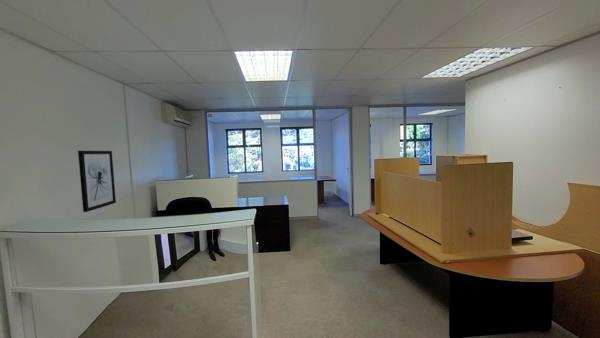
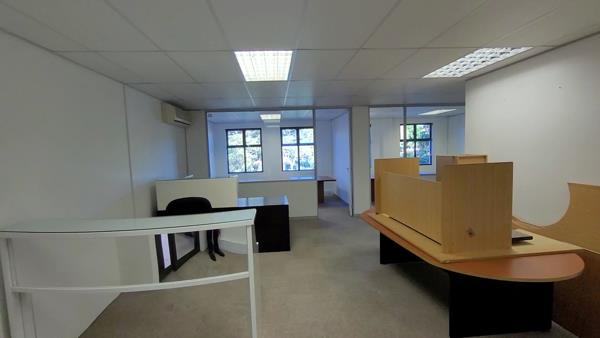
- wall art [77,150,117,213]
